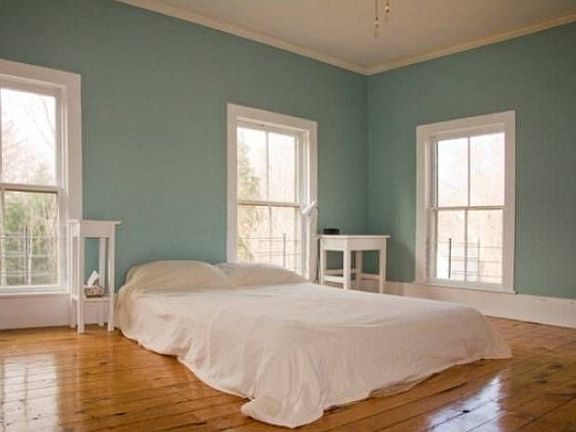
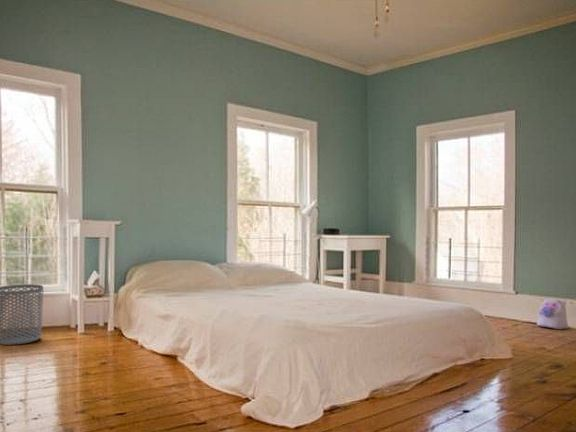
+ plush toy [536,298,569,330]
+ waste bin [0,283,44,346]
